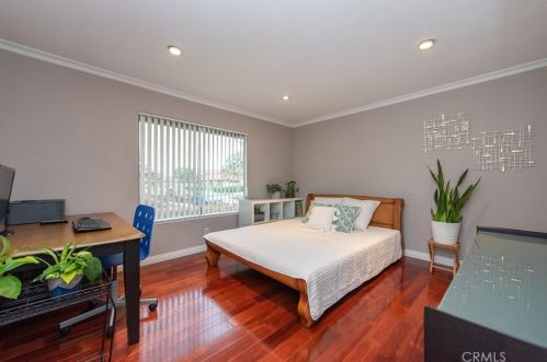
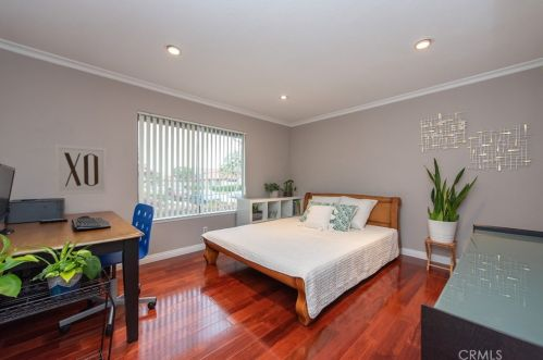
+ wall art [54,144,108,196]
